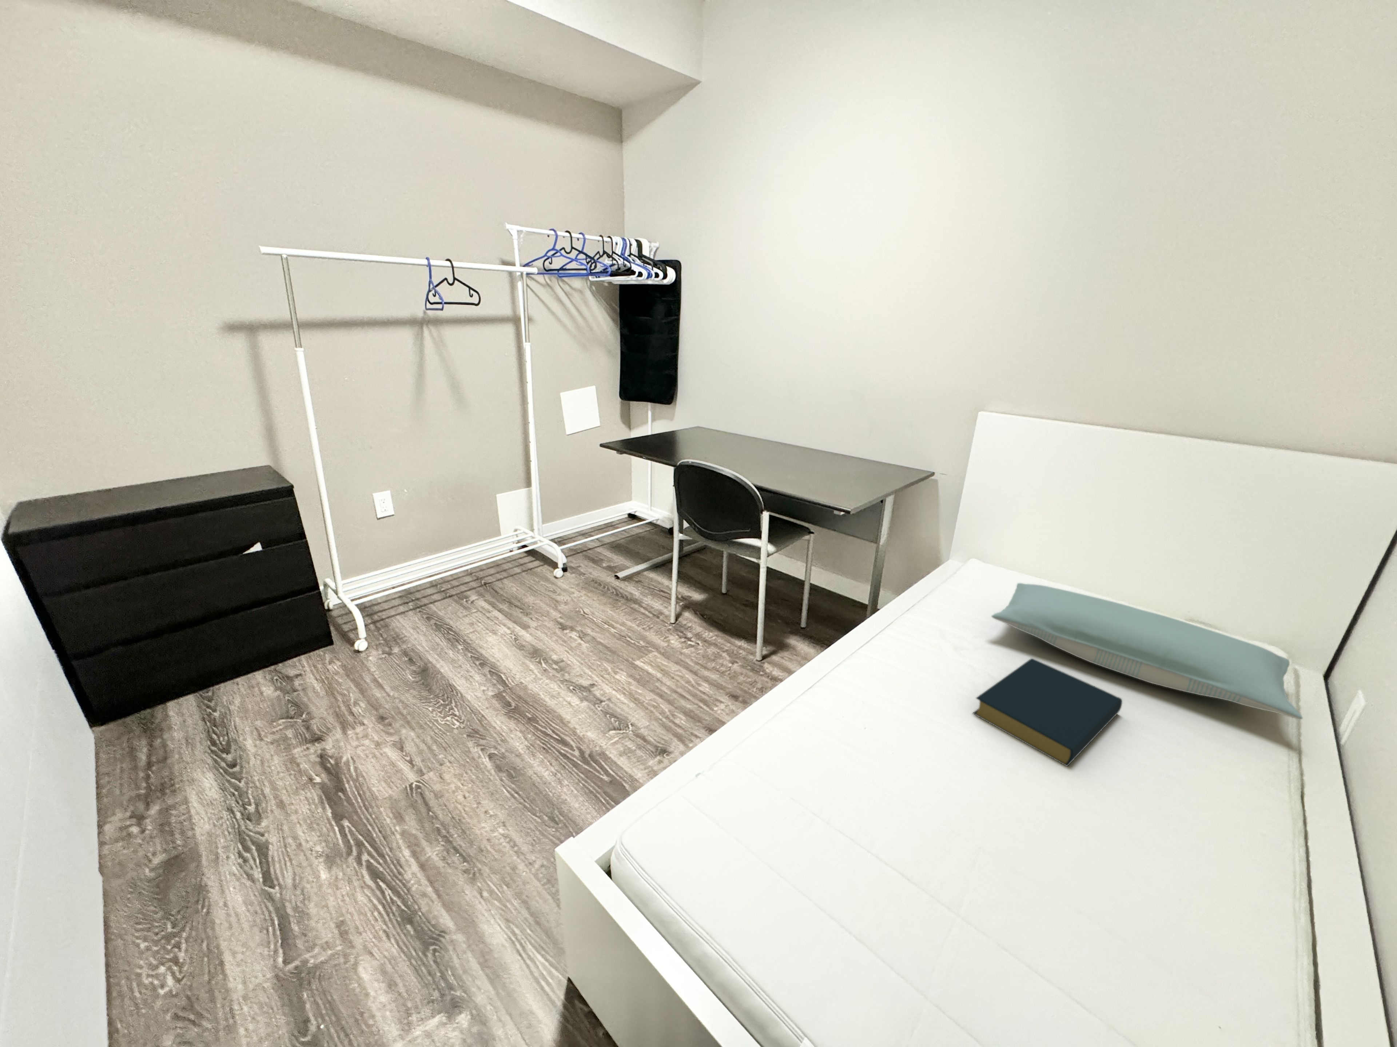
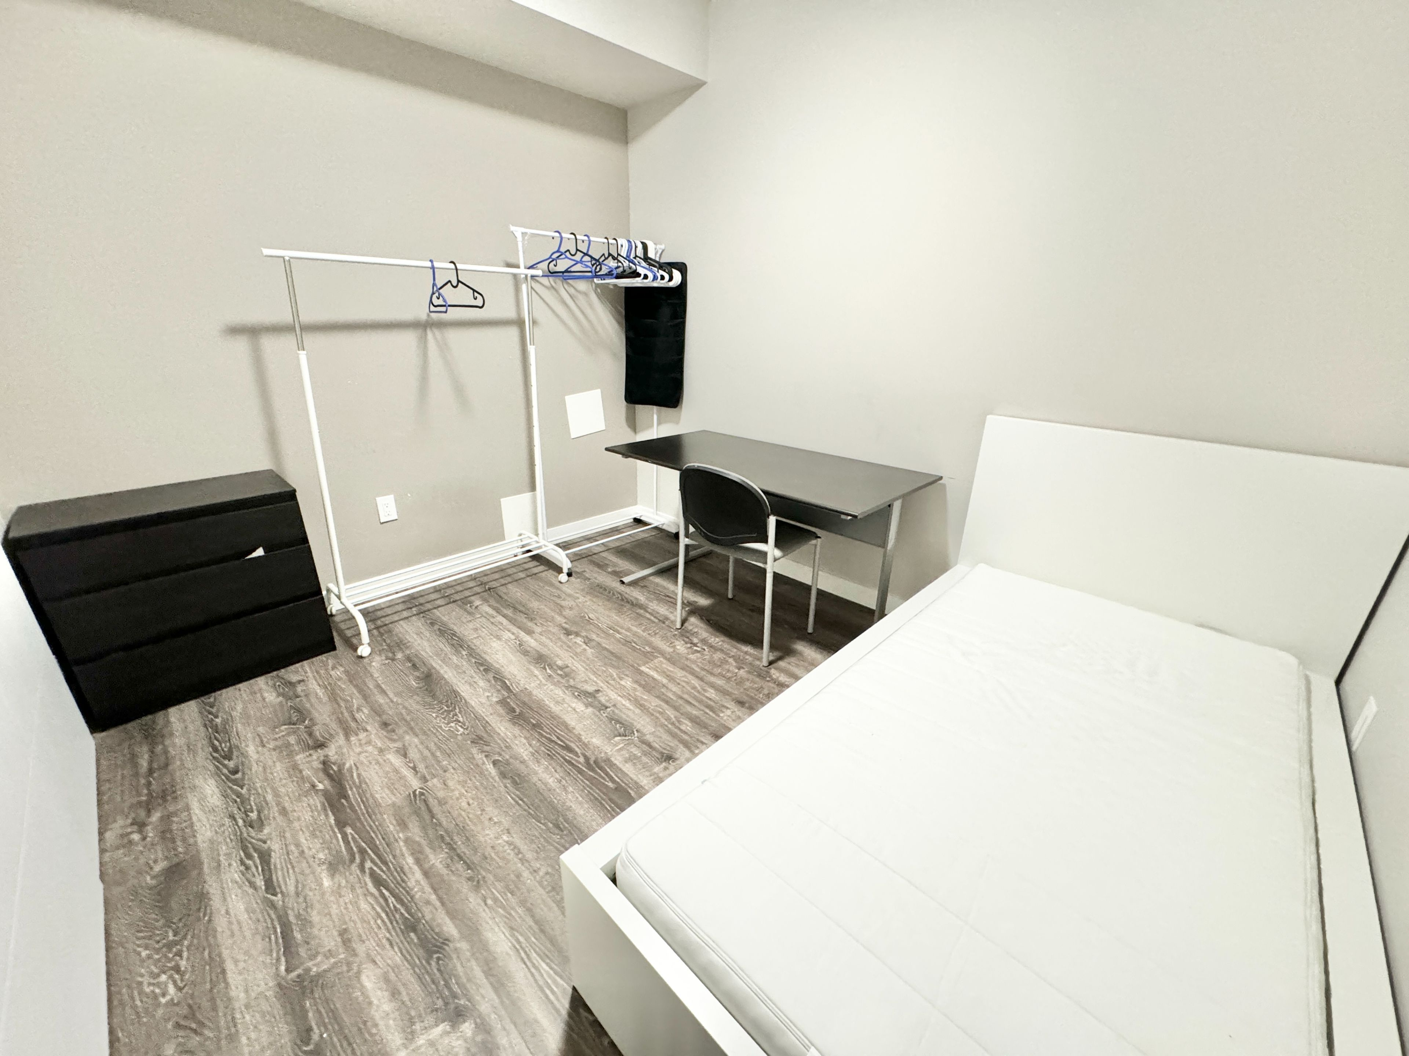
- pillow [991,583,1304,719]
- hardback book [972,658,1123,767]
